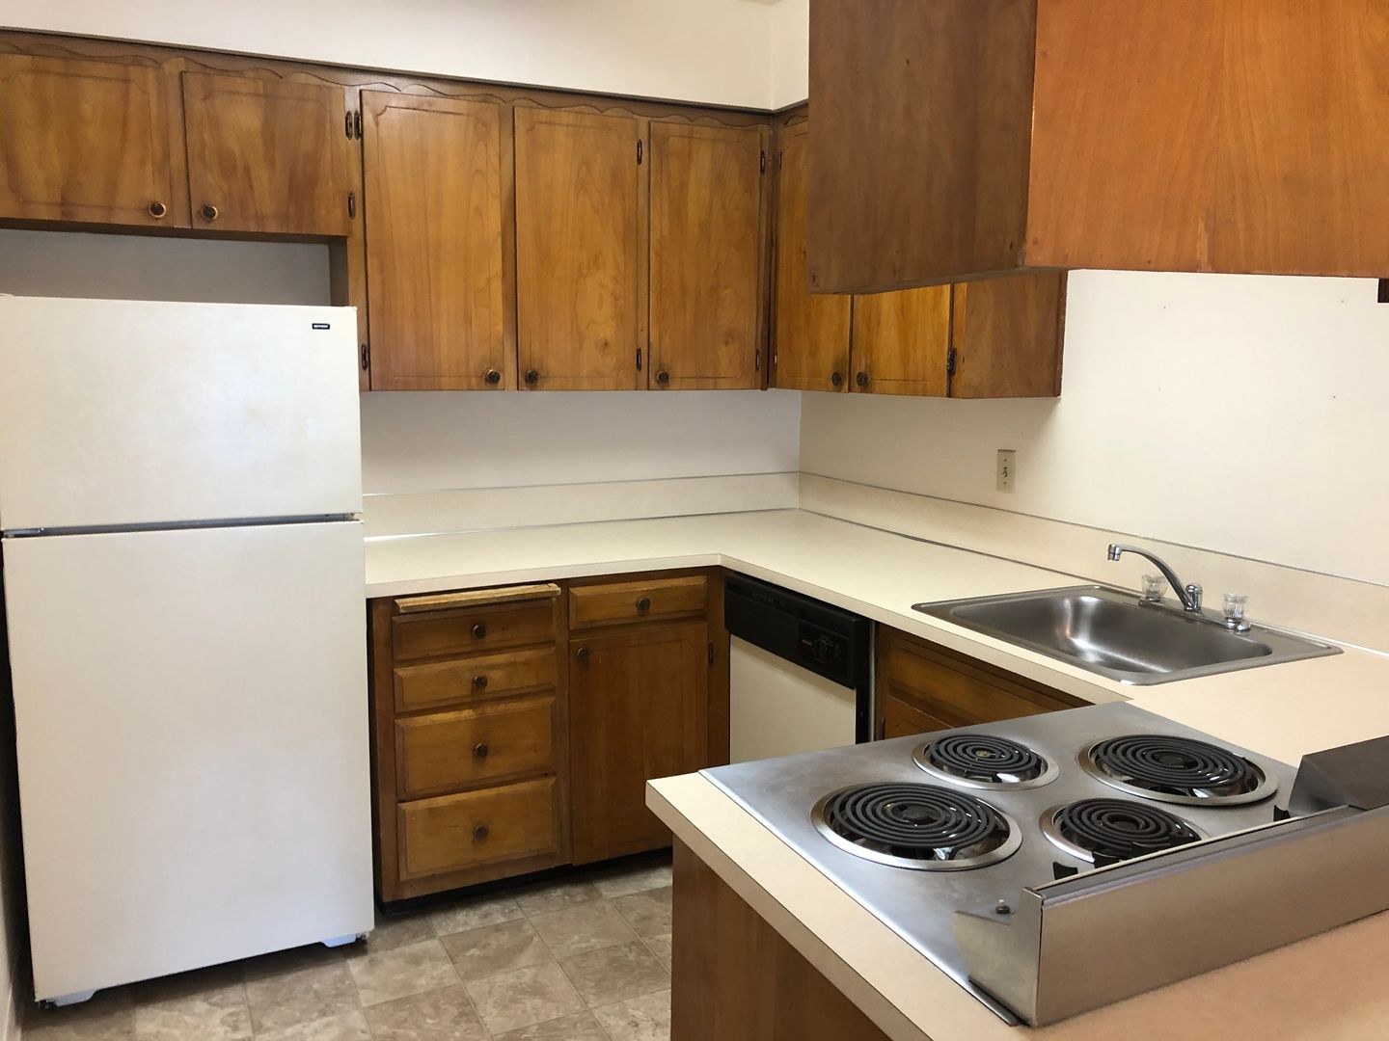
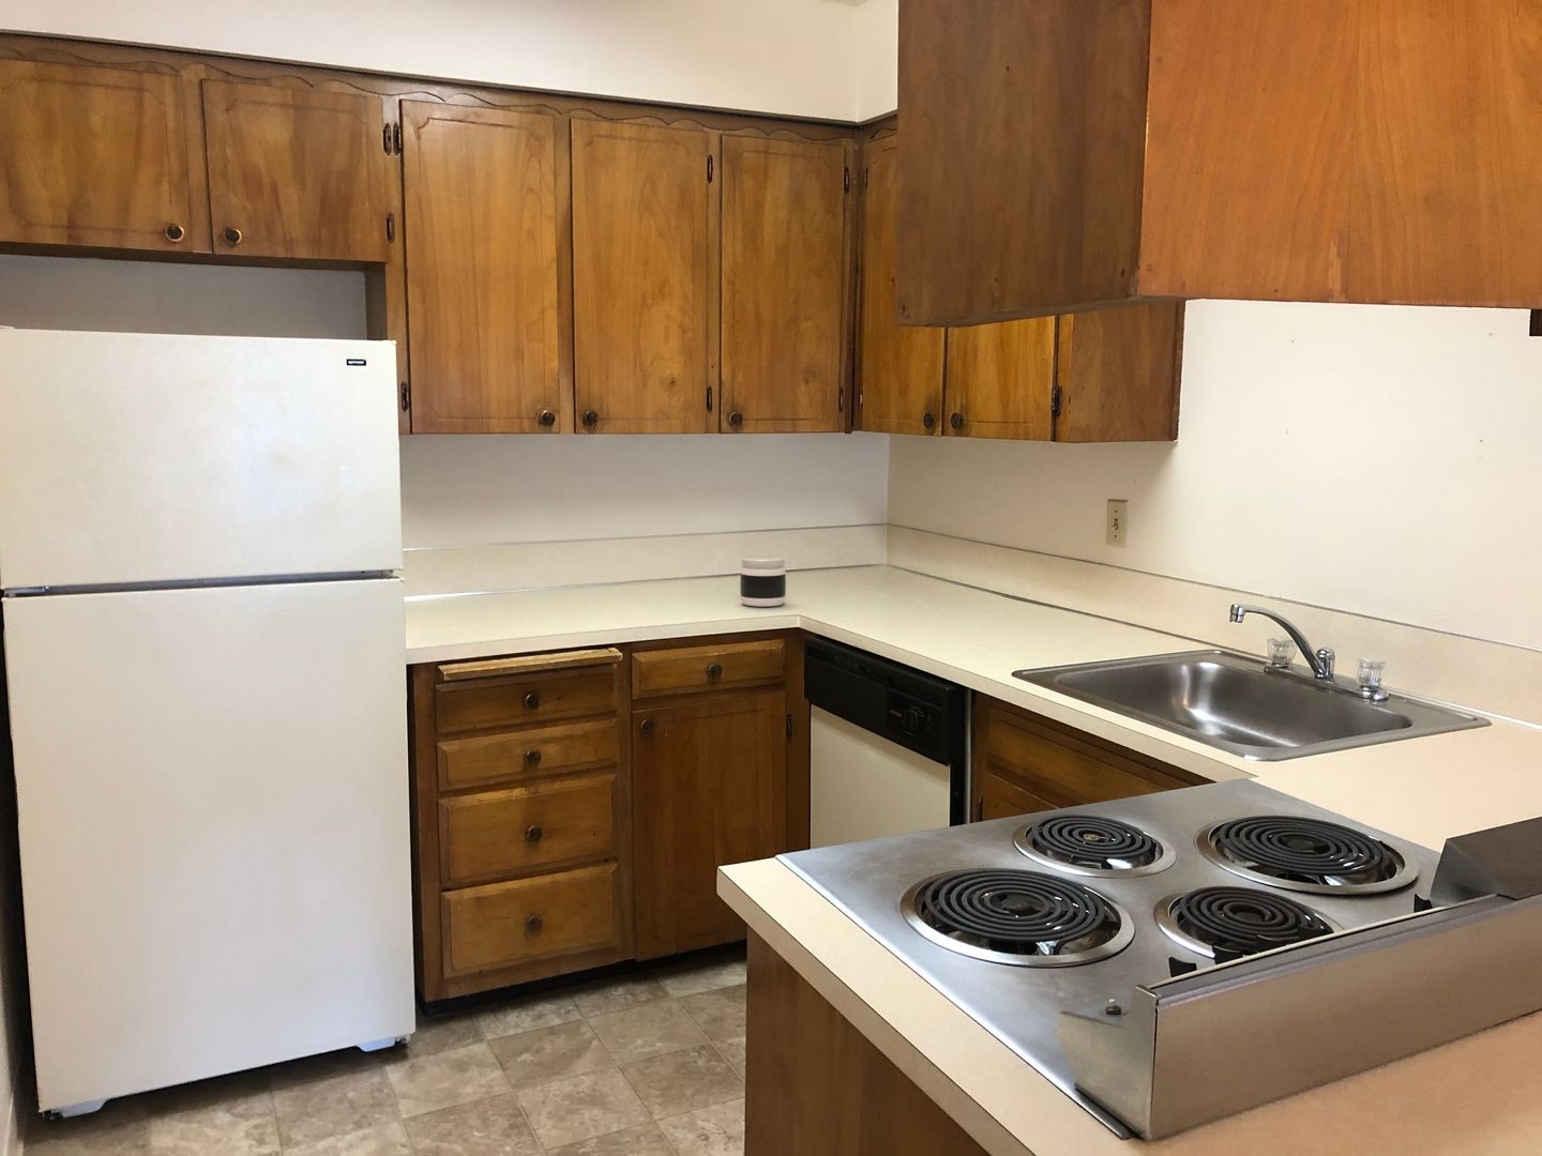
+ jar [739,555,787,608]
